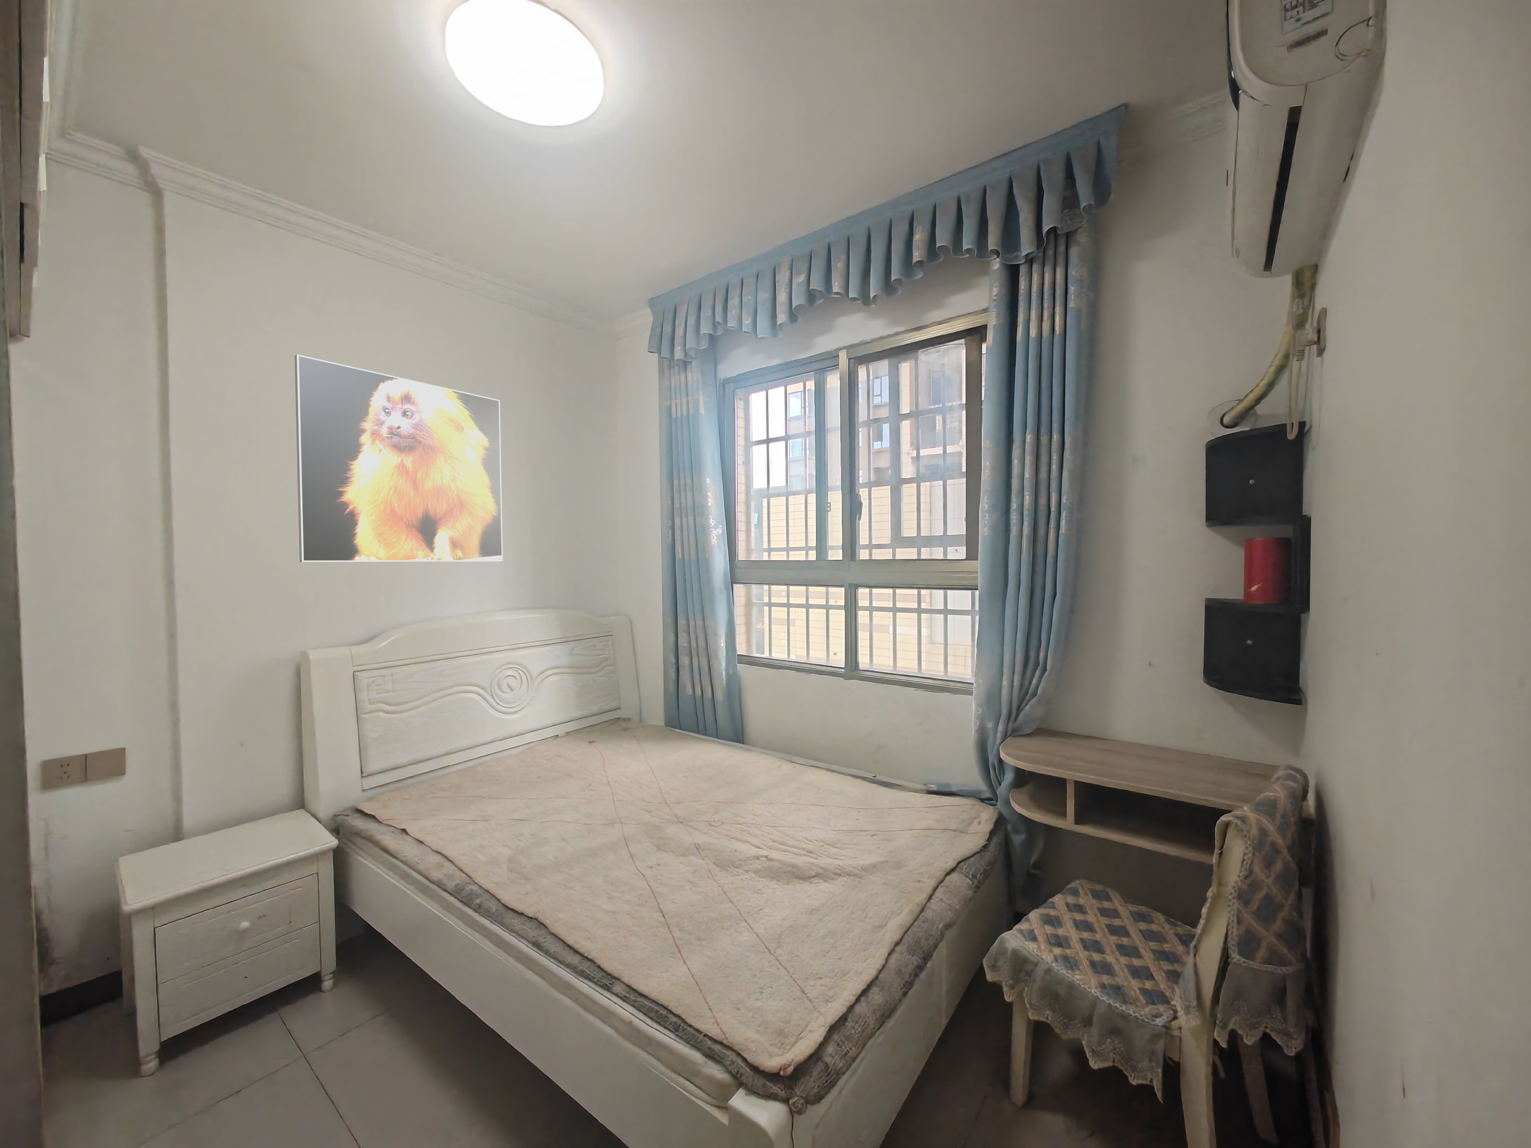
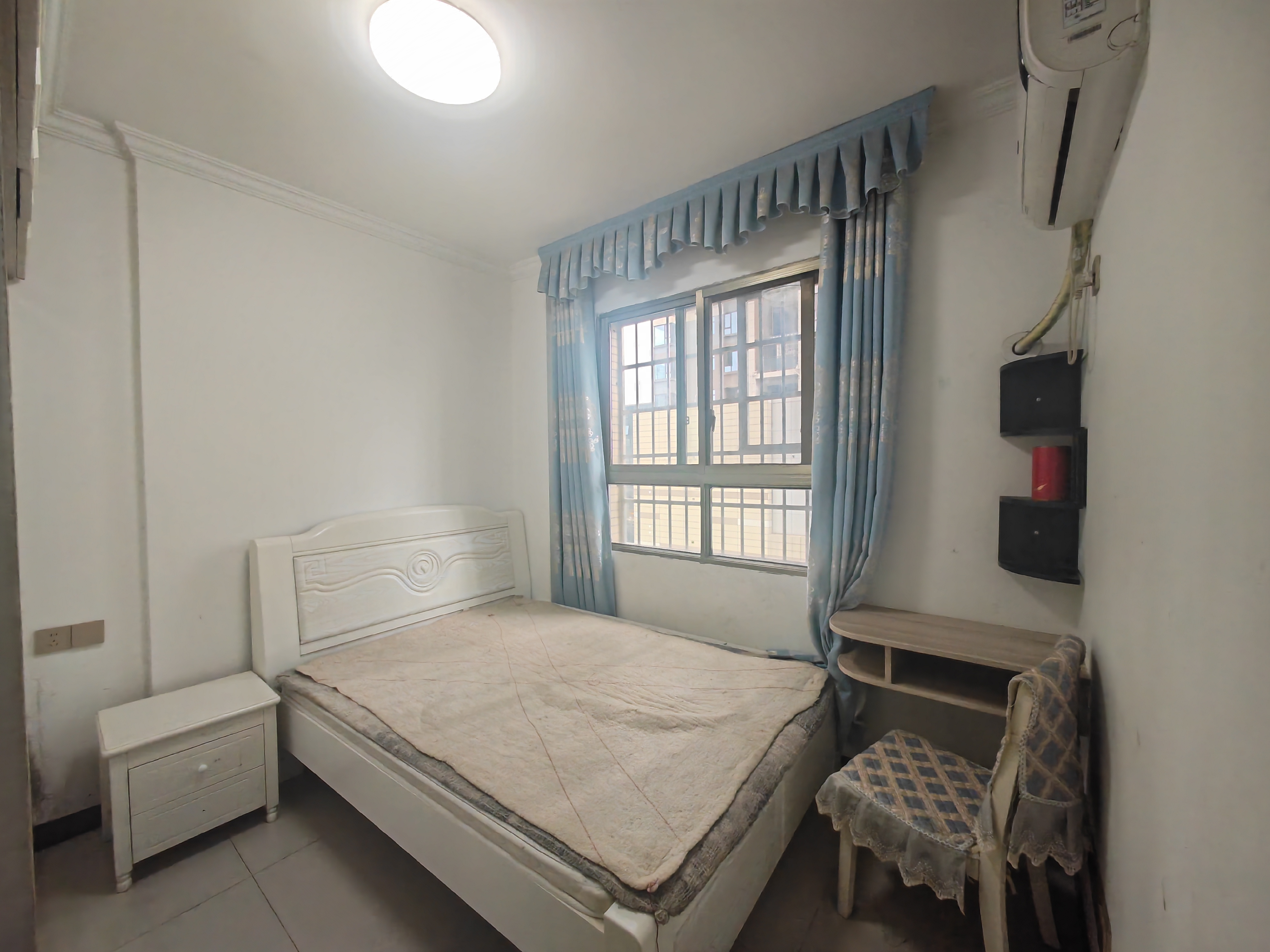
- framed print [294,353,503,562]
